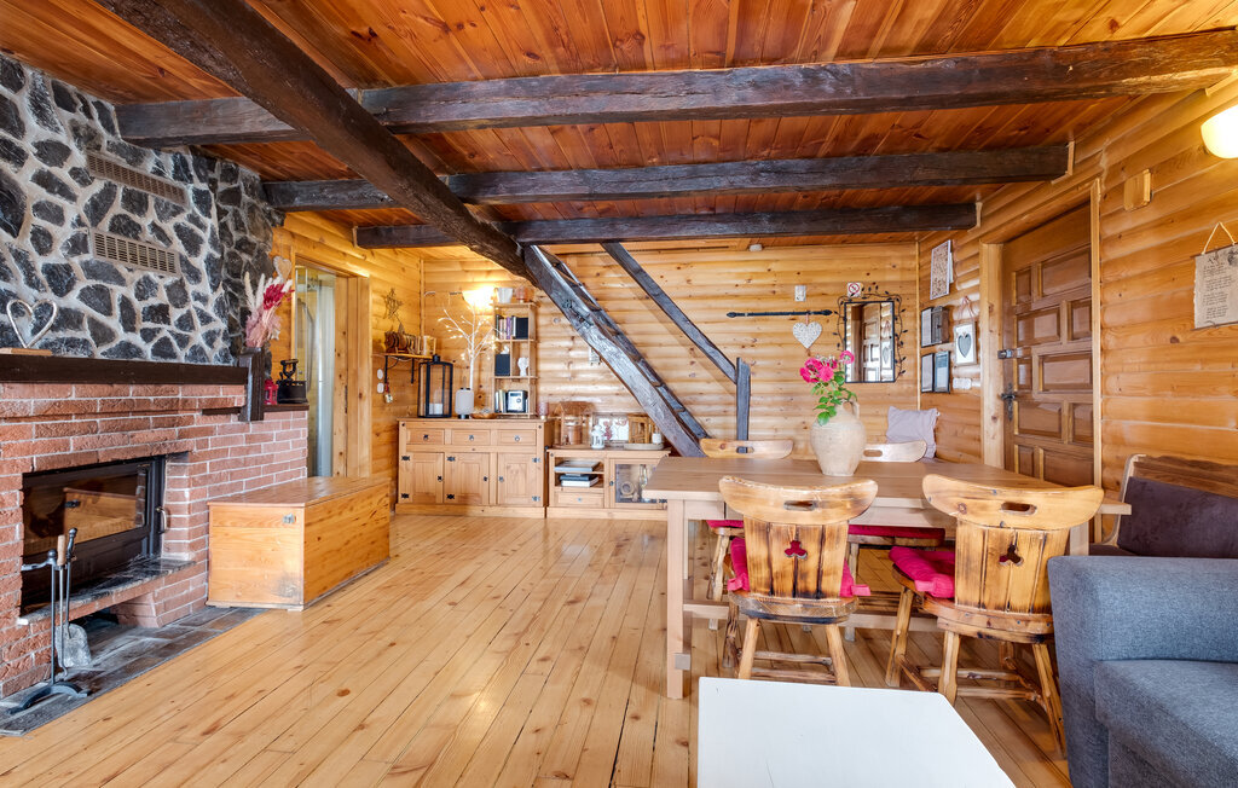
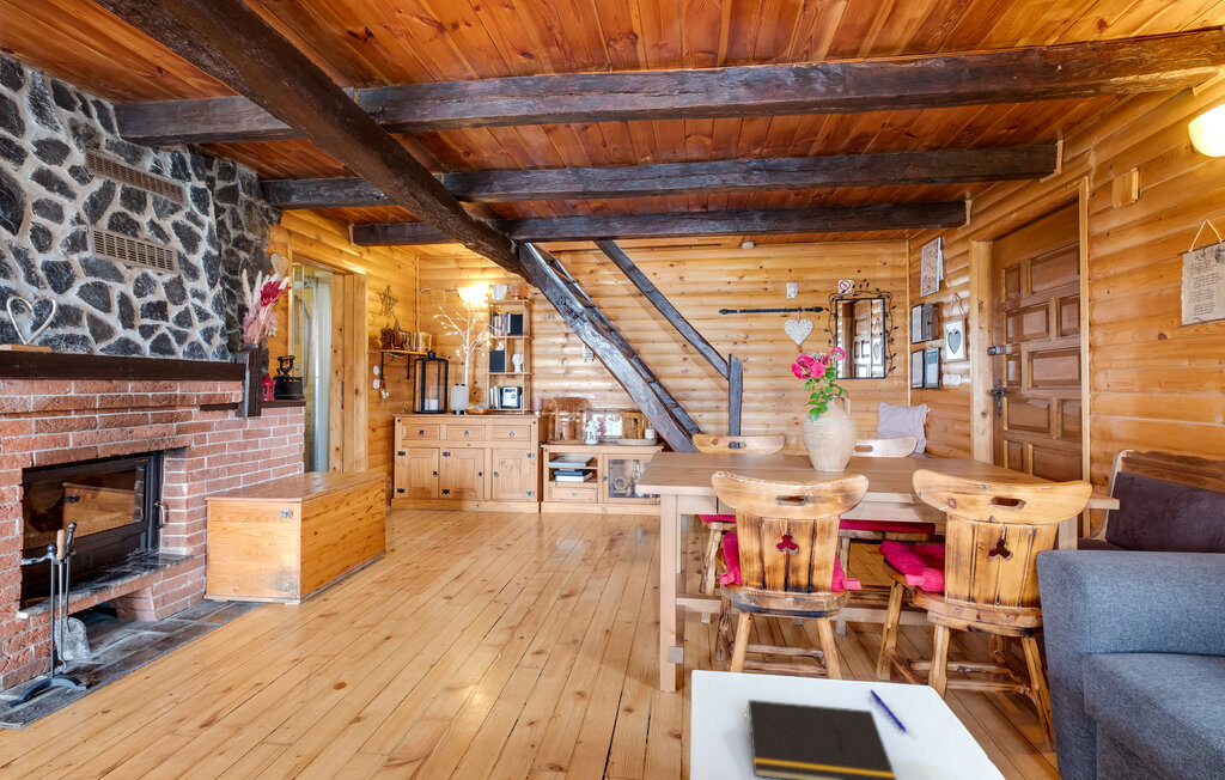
+ notepad [744,699,898,780]
+ pen [869,689,908,733]
